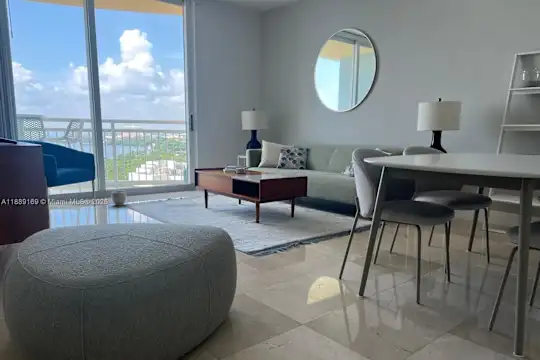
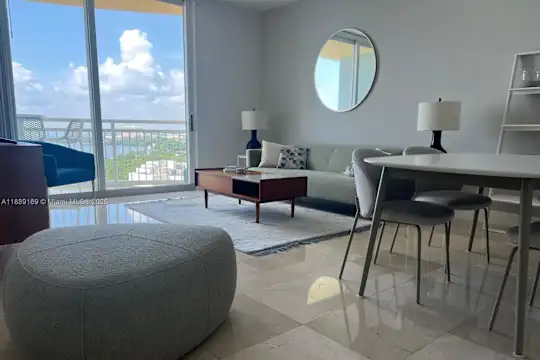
- planter [110,189,128,207]
